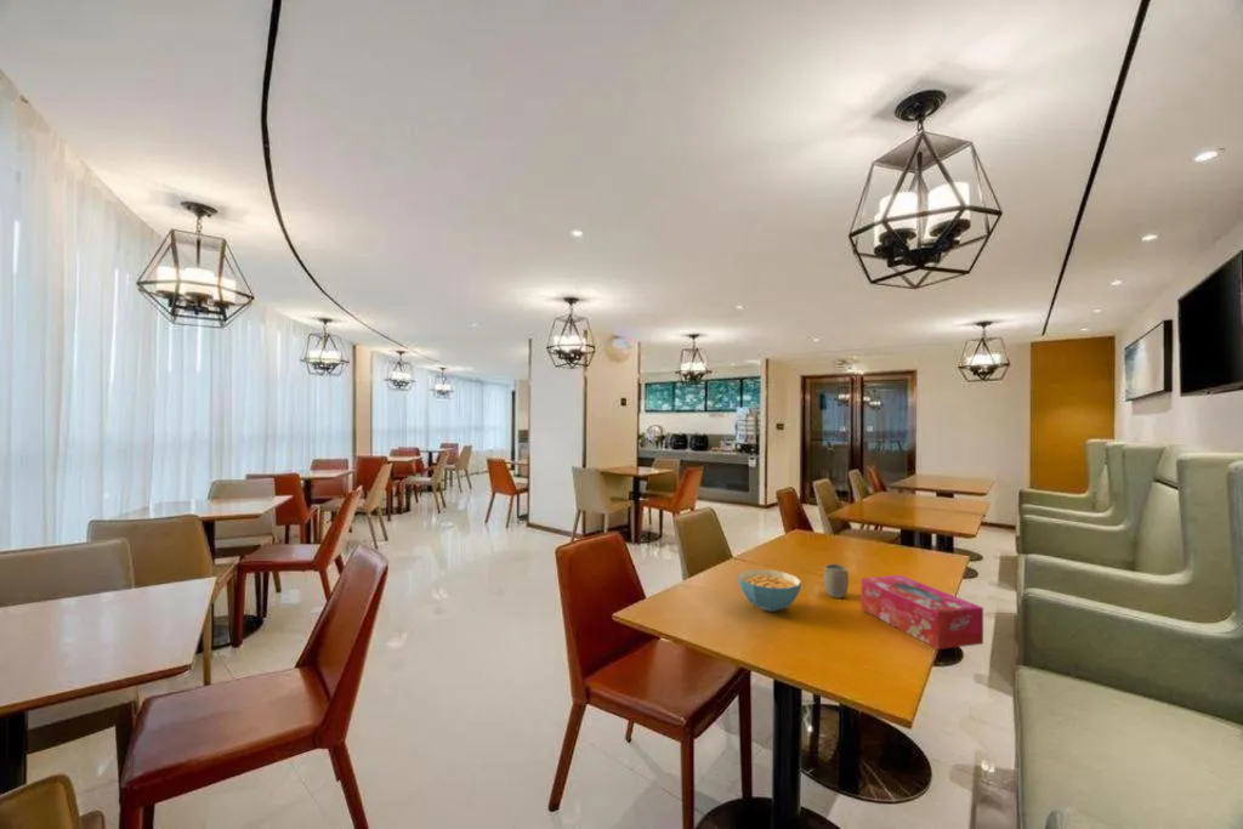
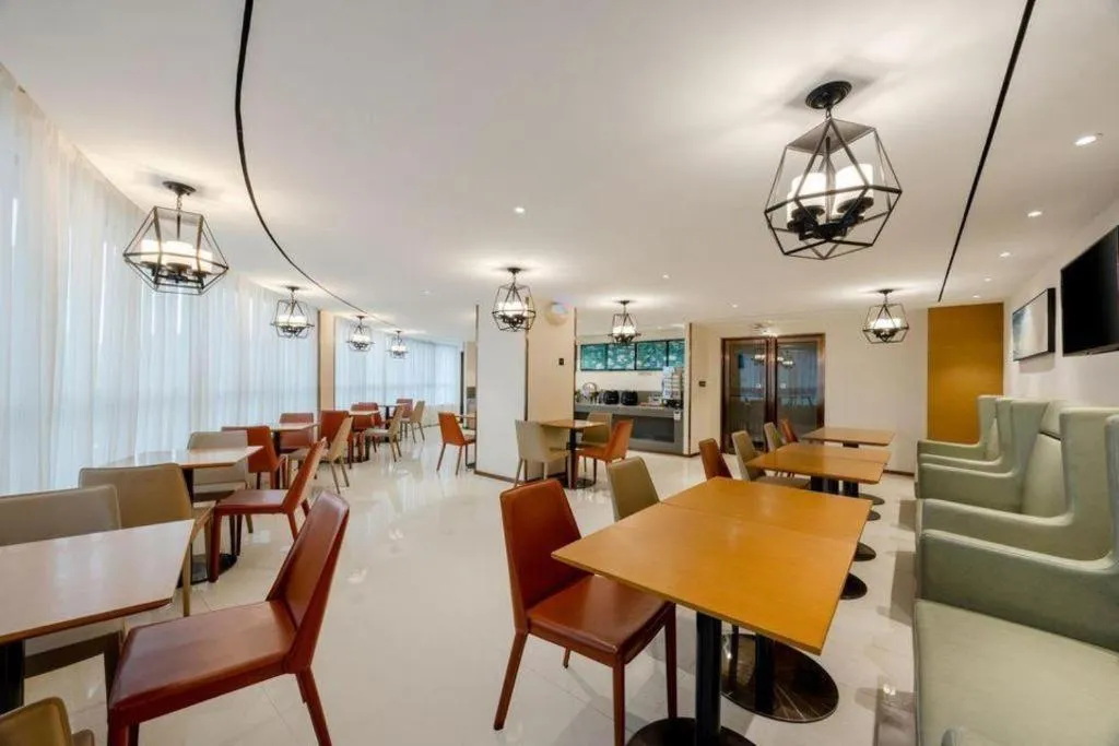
- cereal bowl [737,568,802,613]
- cup [822,562,850,600]
- tissue box [859,574,984,651]
